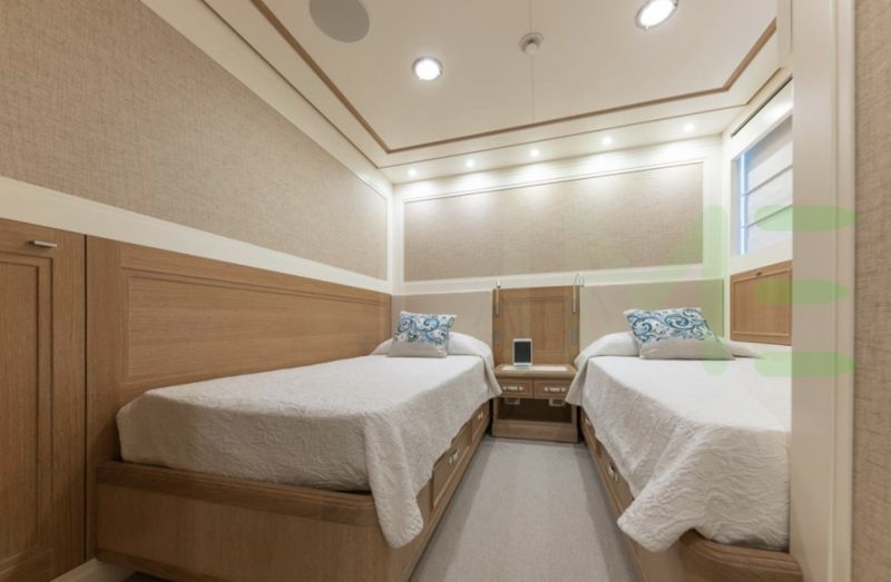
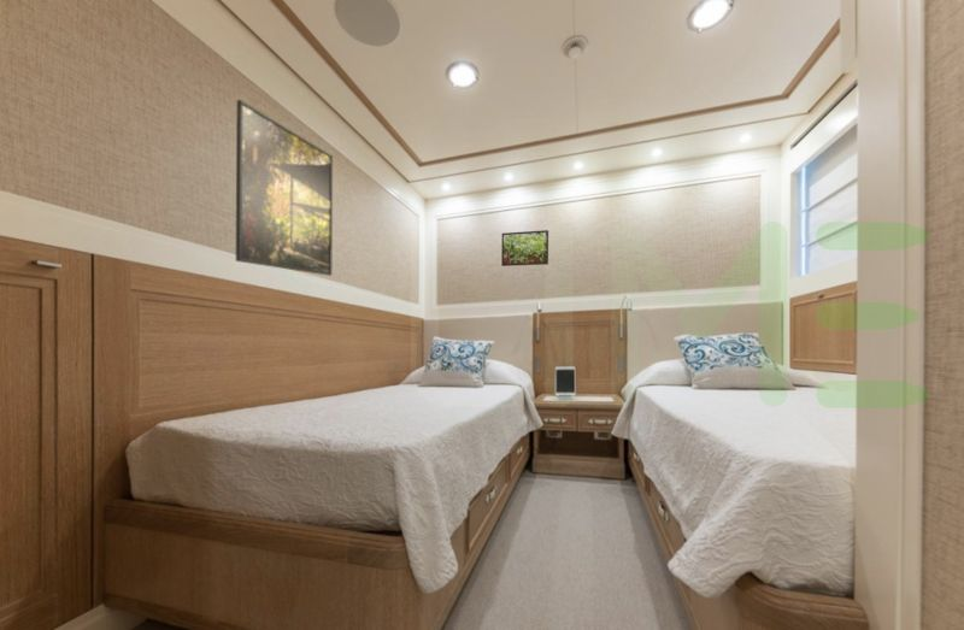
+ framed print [500,229,549,267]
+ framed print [235,99,334,277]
